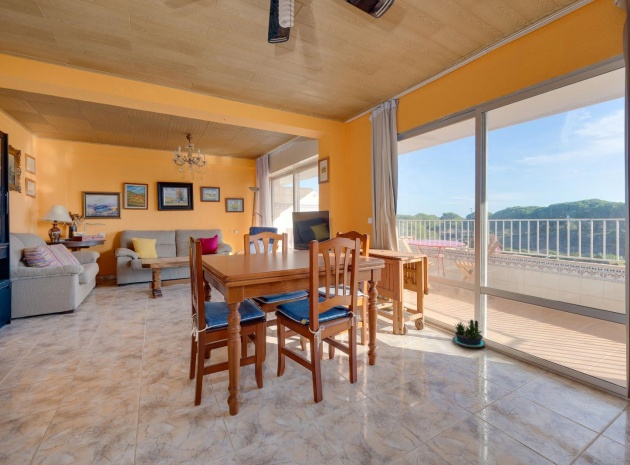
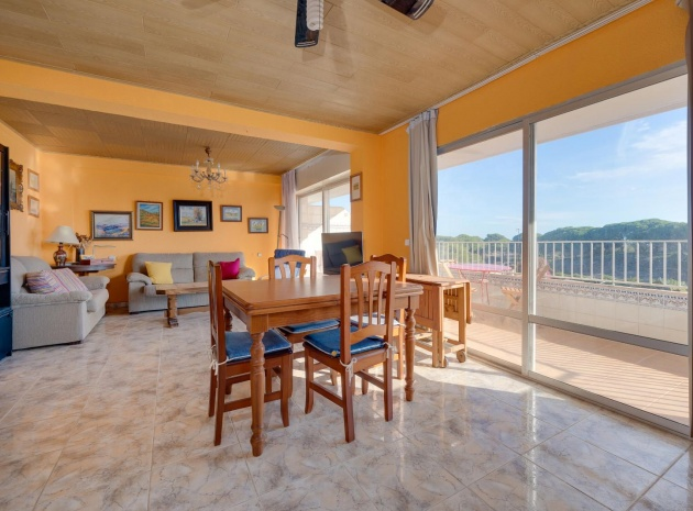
- potted plant [452,319,487,348]
